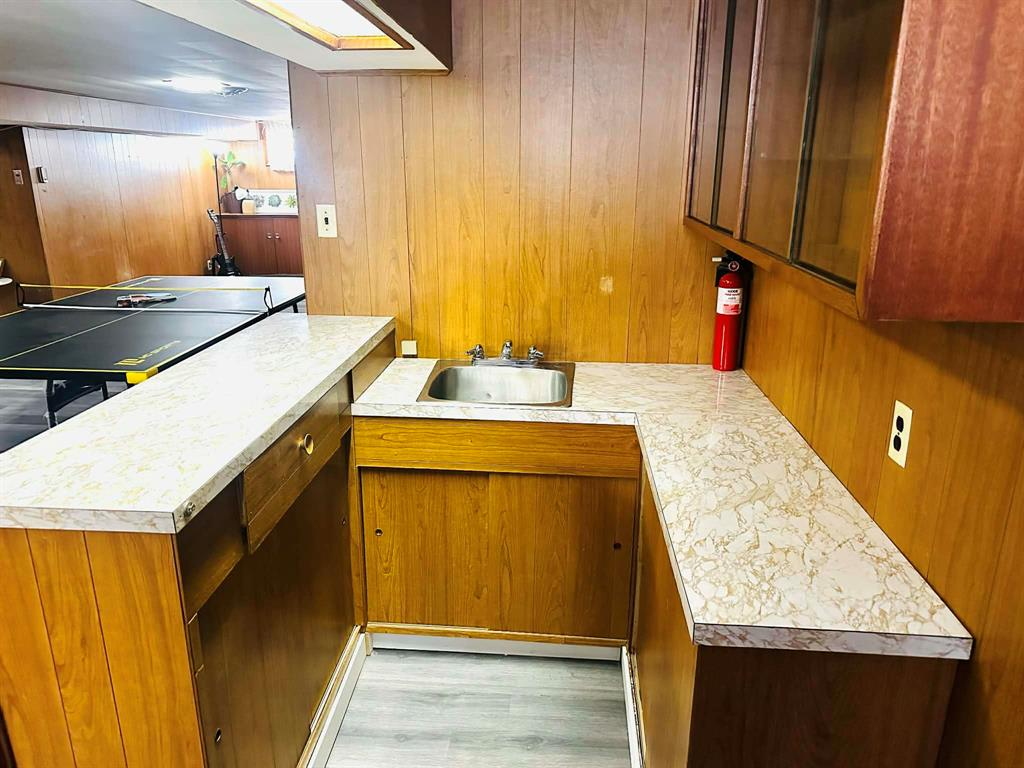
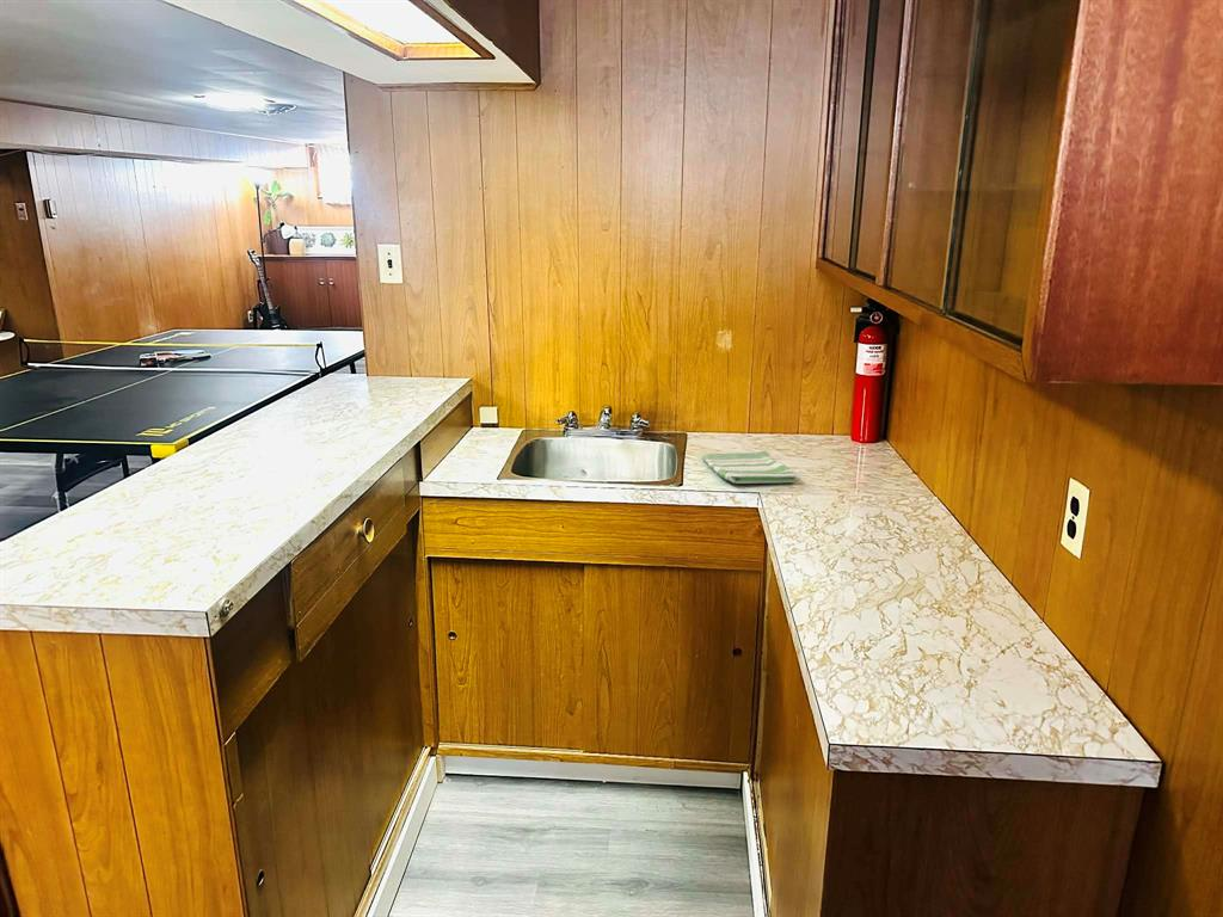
+ dish towel [701,450,798,485]
